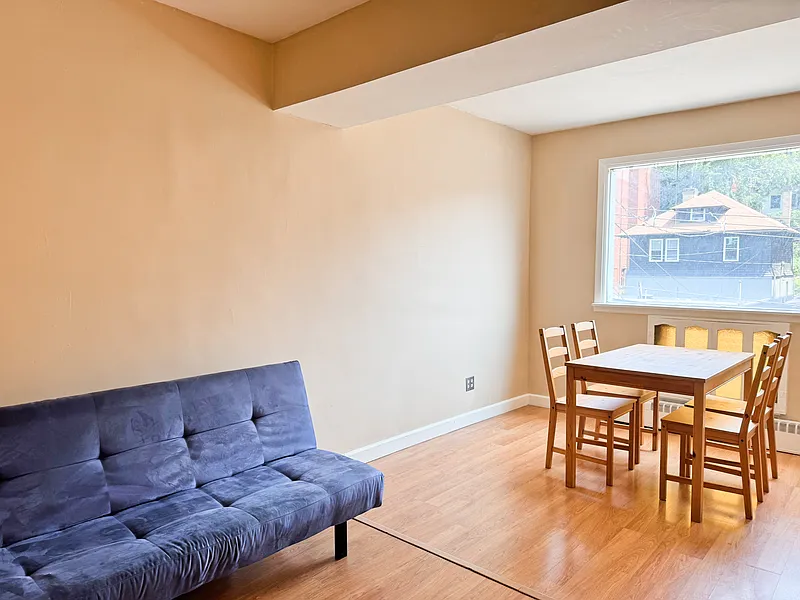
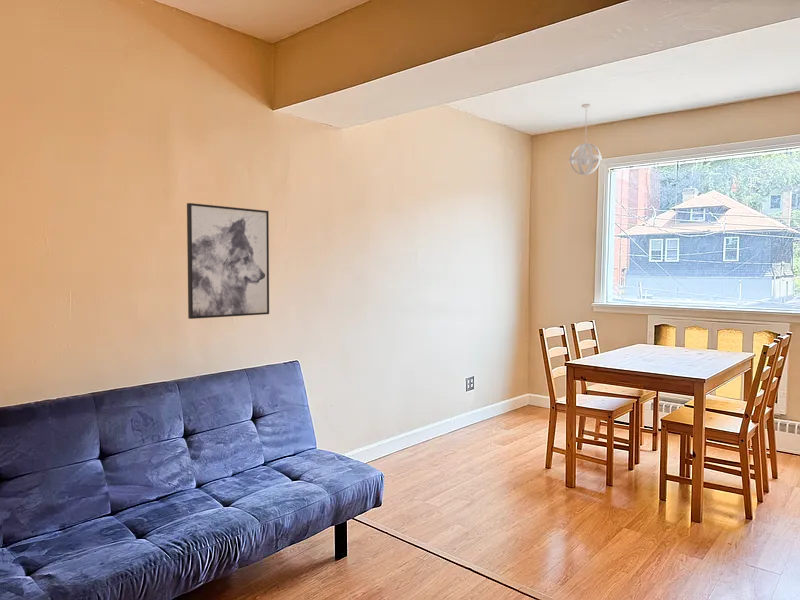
+ wall art [186,202,270,320]
+ pendant light [569,103,603,176]
